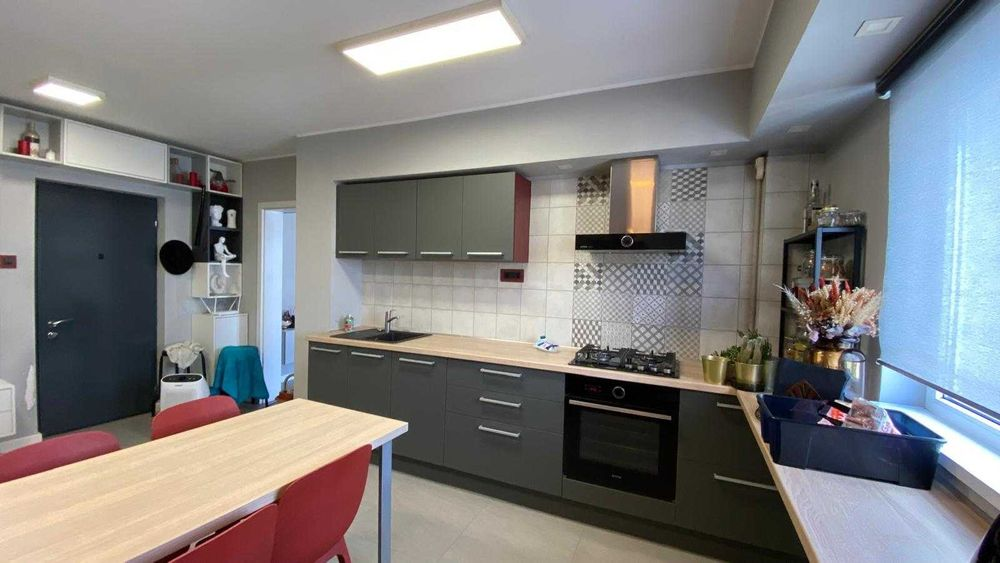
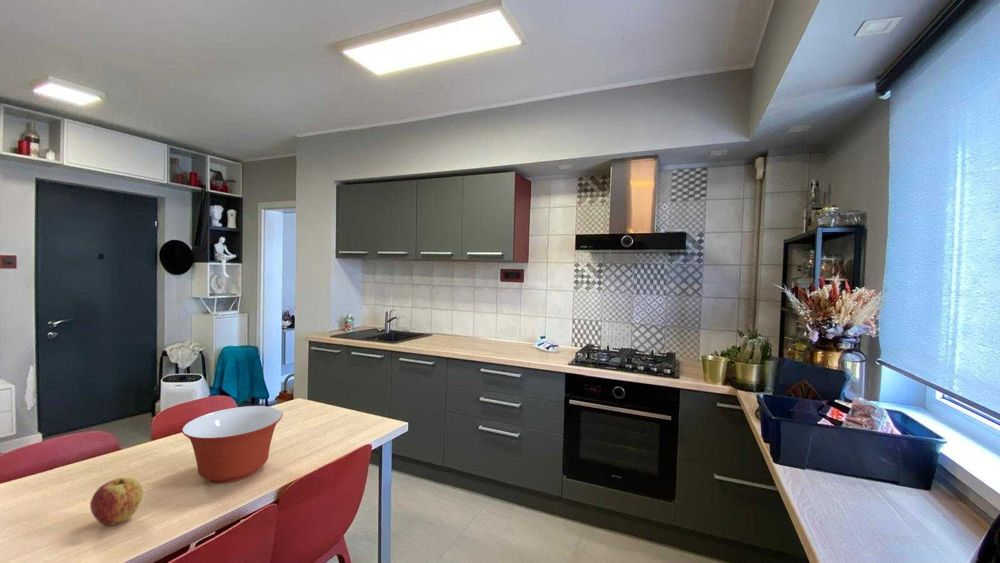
+ mixing bowl [181,405,284,484]
+ apple [89,477,144,527]
